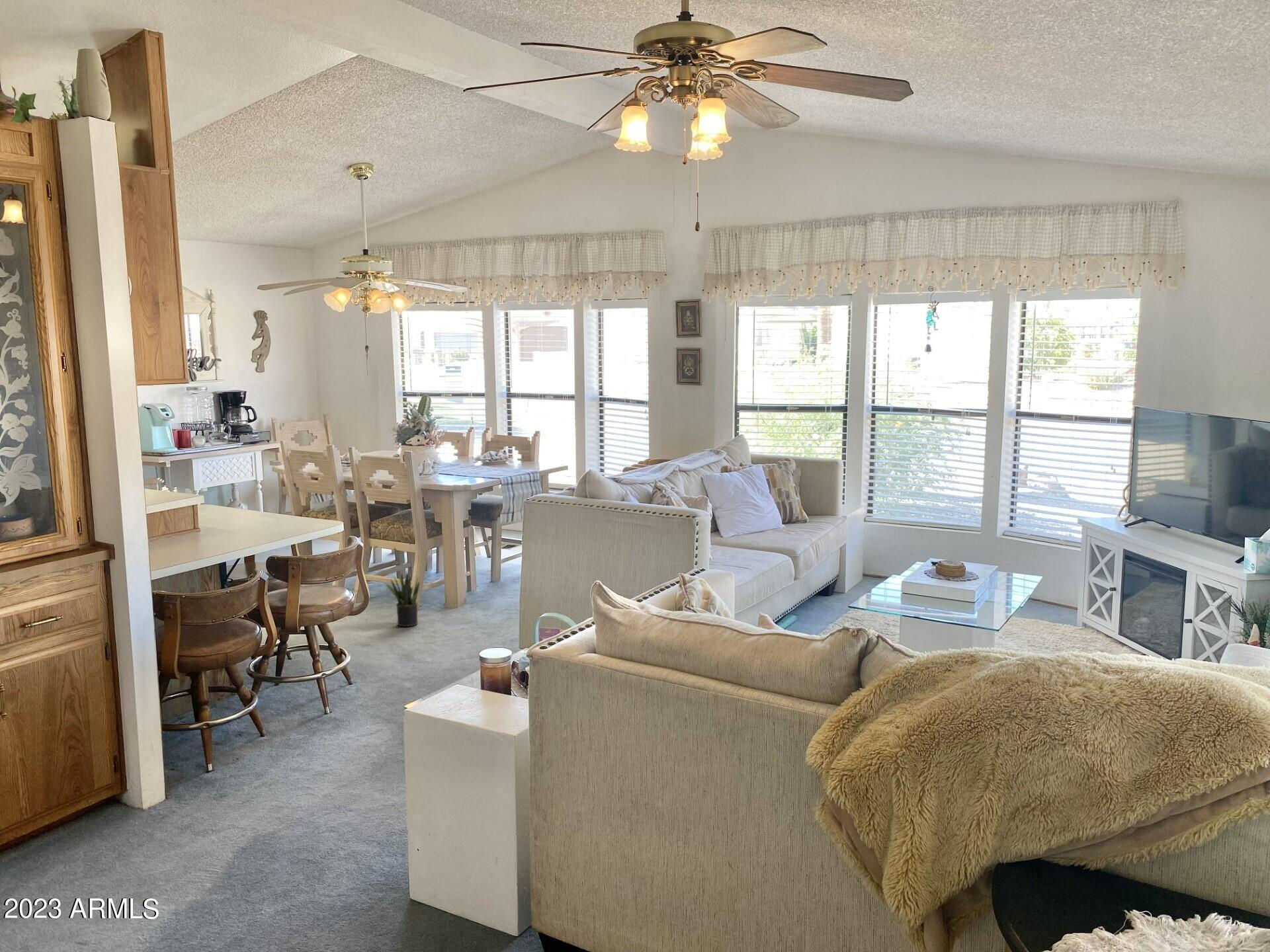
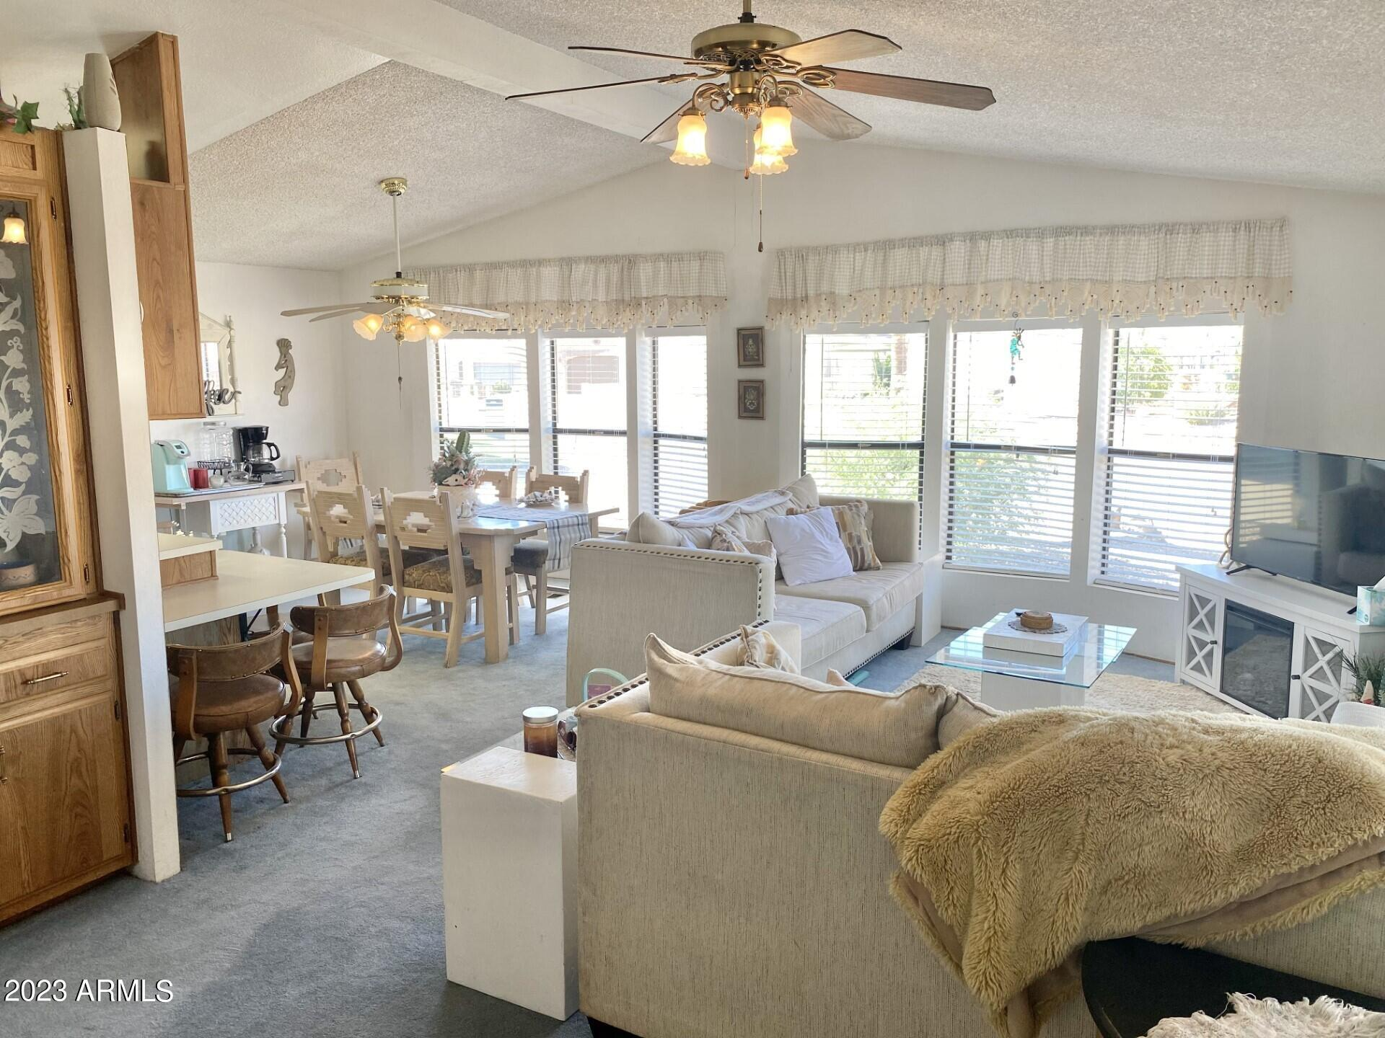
- potted plant [384,571,420,627]
